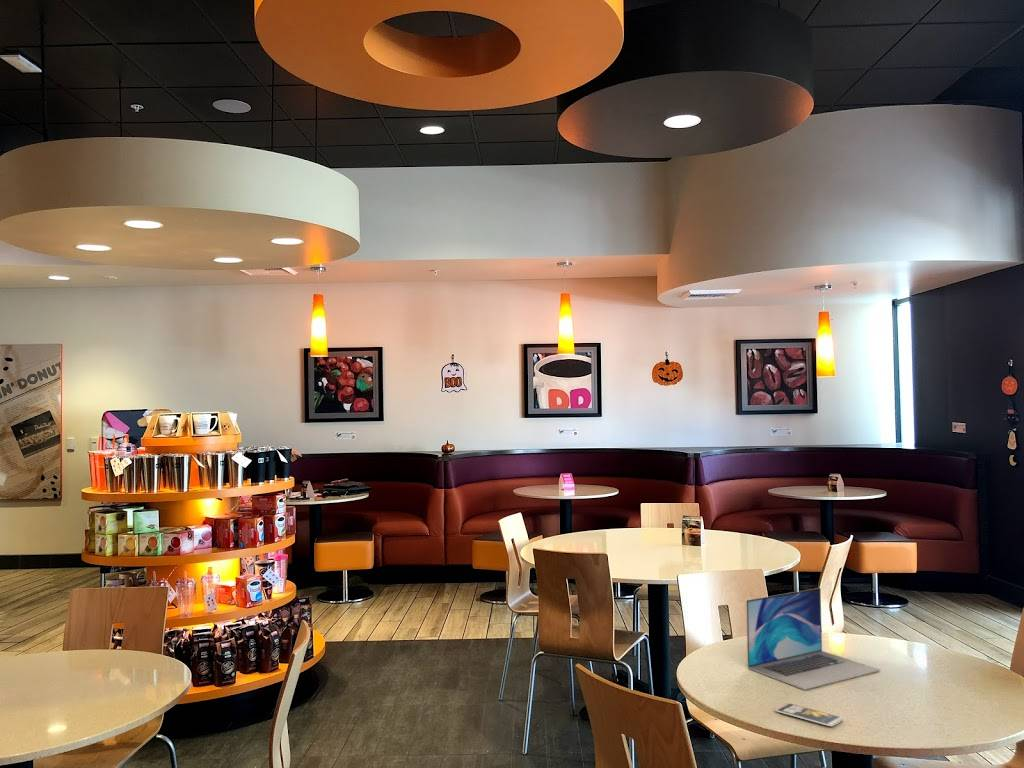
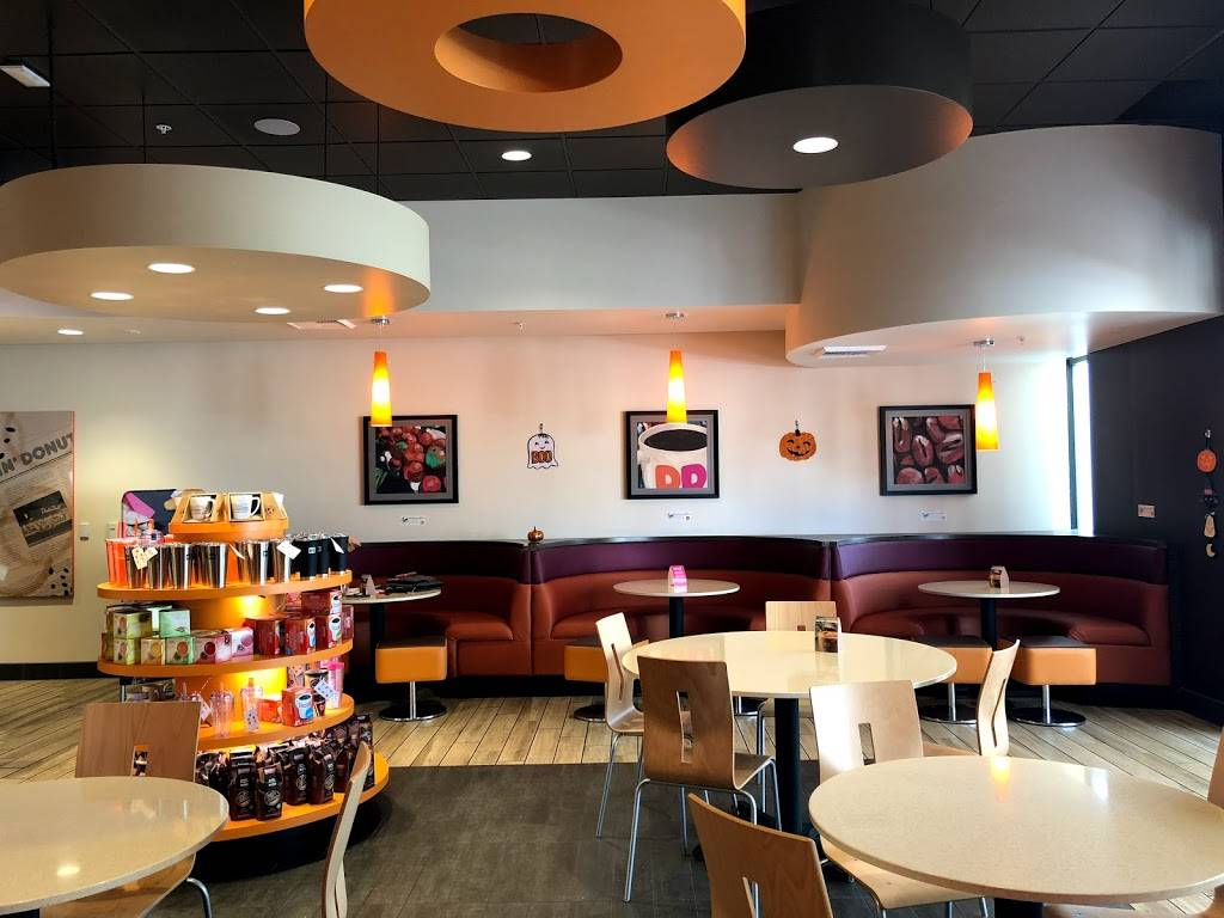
- laptop [745,587,881,691]
- smartphone [774,702,844,727]
